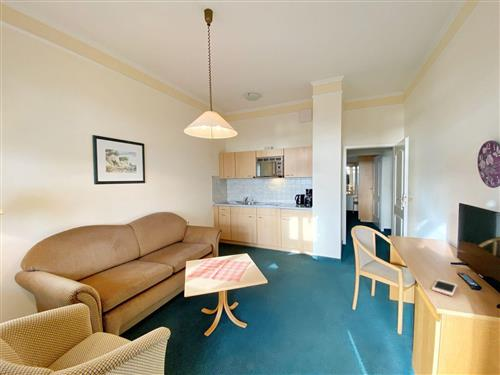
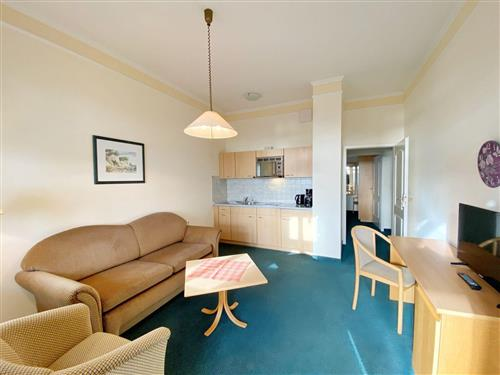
- cell phone [431,279,458,297]
